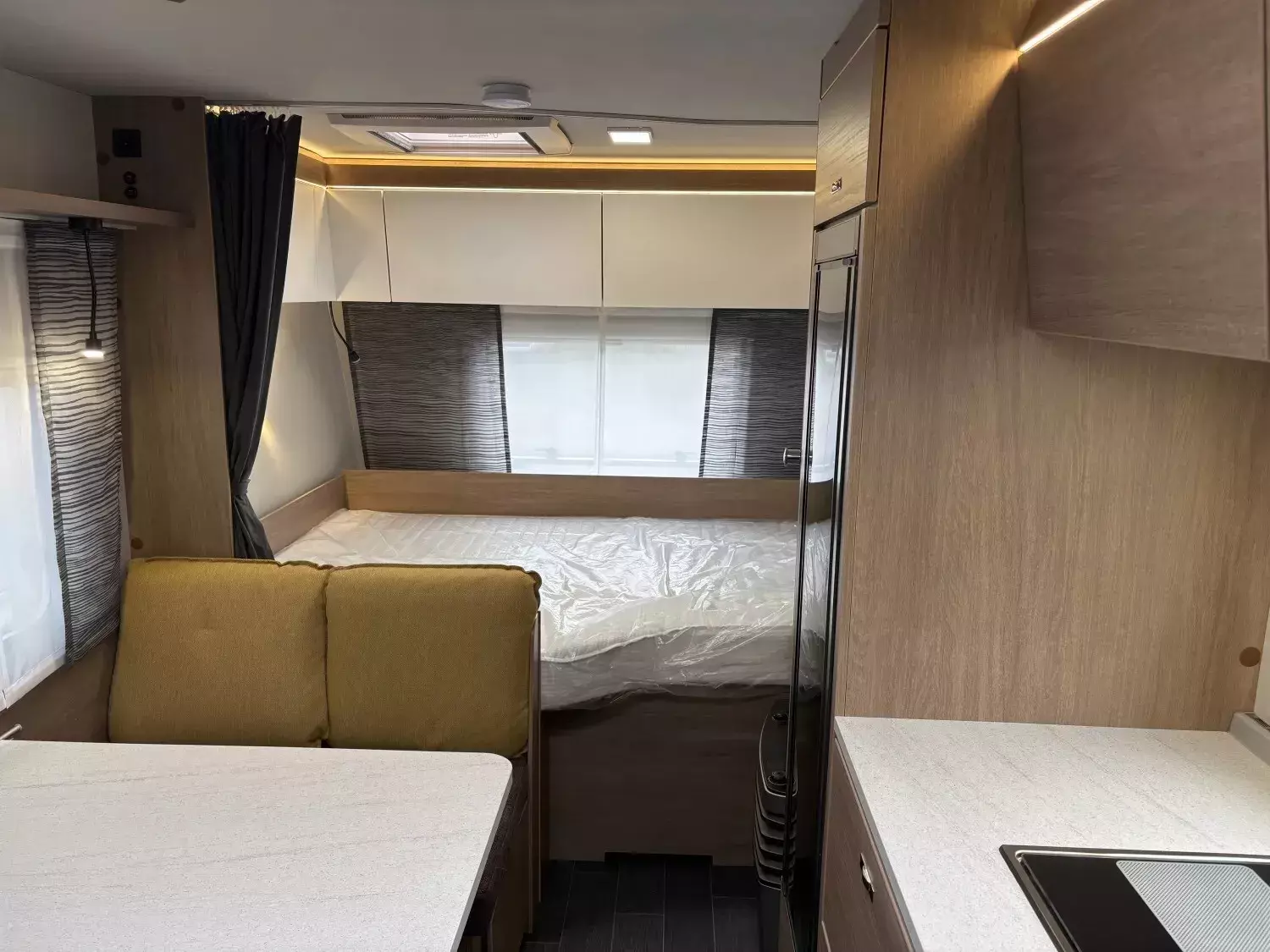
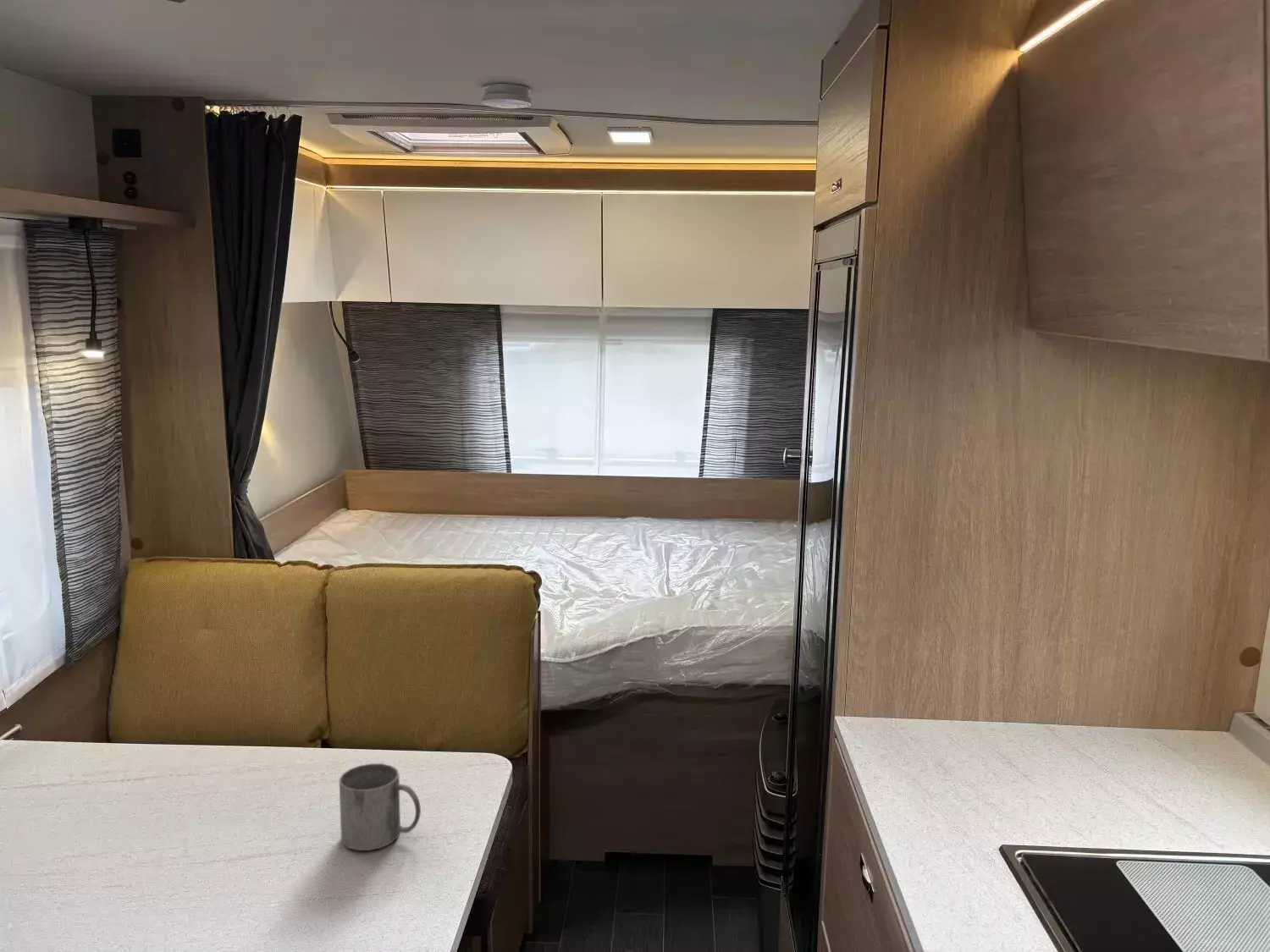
+ mug [339,762,422,851]
